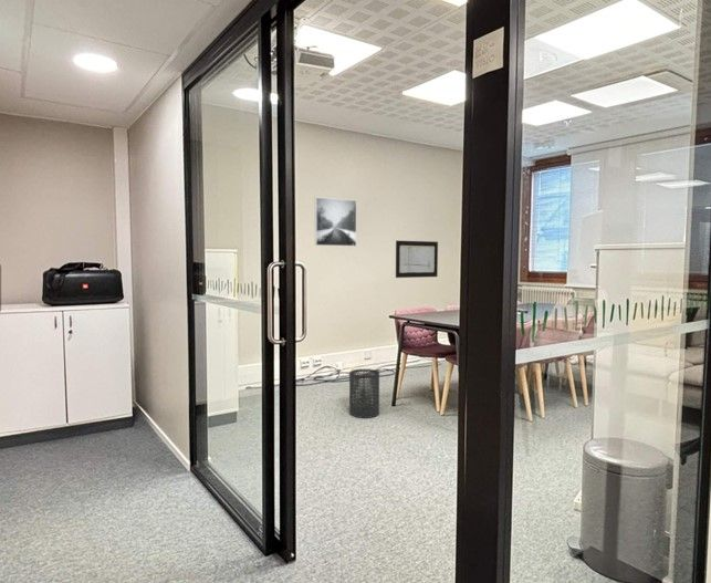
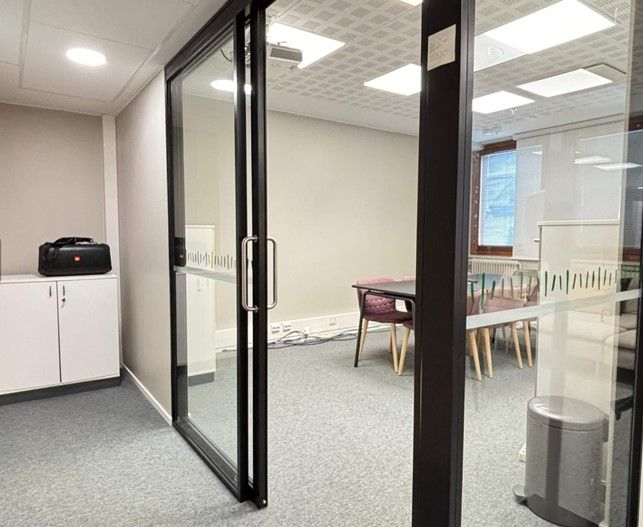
- wall art [395,240,439,279]
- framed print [314,196,357,248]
- trash can [348,368,380,419]
